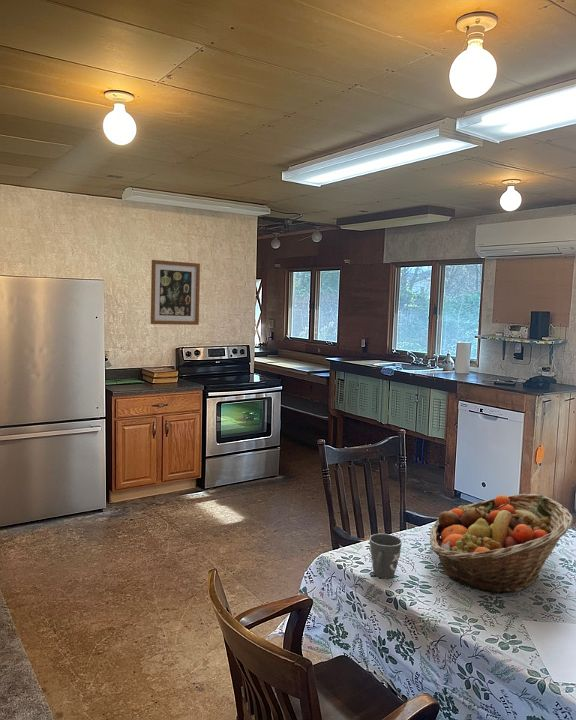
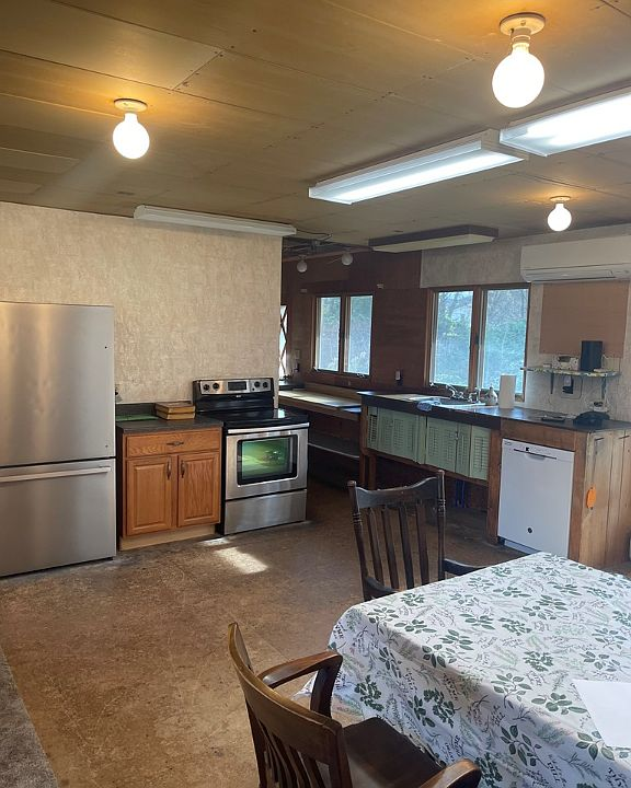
- mug [368,533,403,579]
- fruit basket [429,493,574,596]
- wall art [150,259,201,326]
